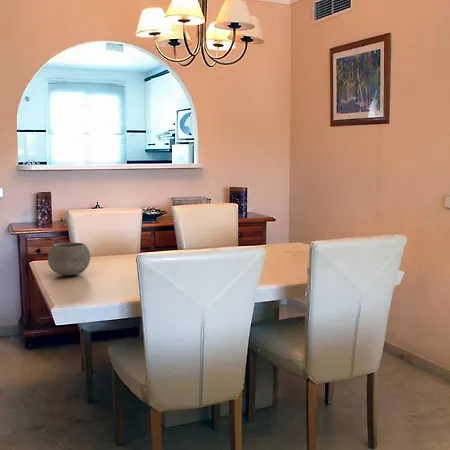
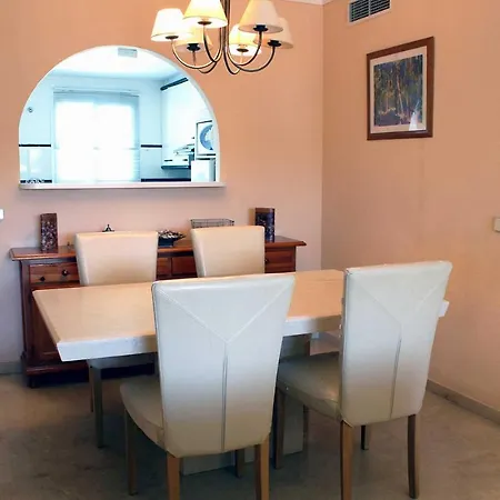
- bowl [47,242,91,277]
